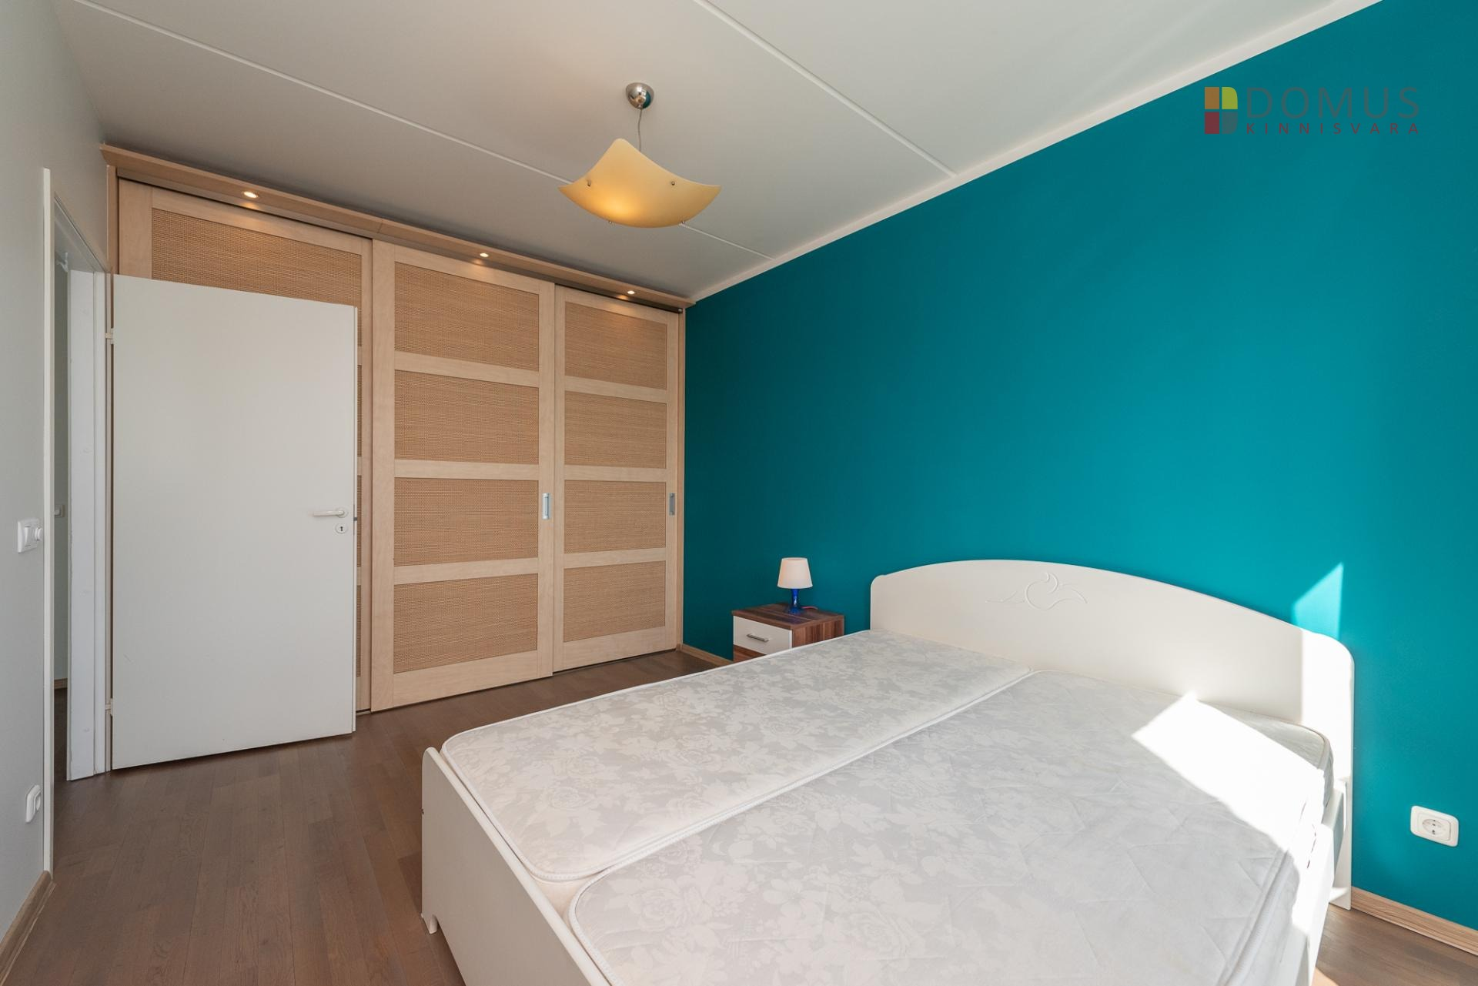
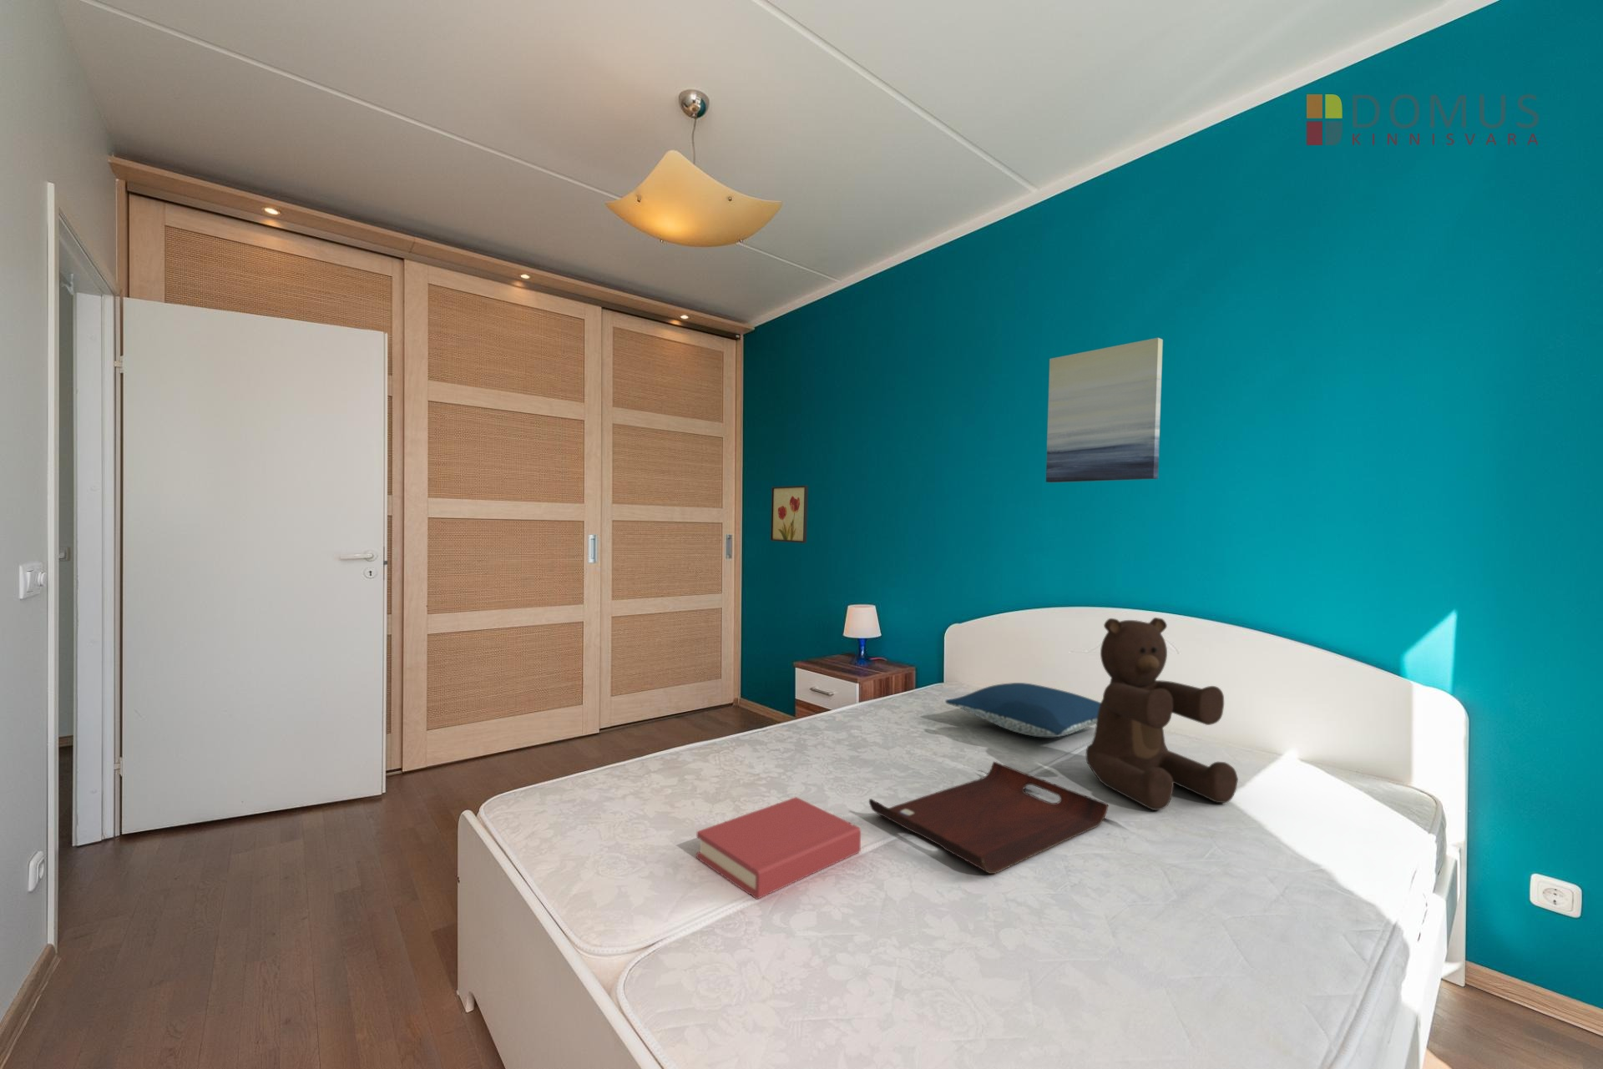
+ hardback book [696,796,862,901]
+ wall art [1046,338,1164,483]
+ teddy bear [1085,617,1239,811]
+ serving tray [868,760,1110,875]
+ pillow [944,681,1102,737]
+ wall art [770,484,809,544]
